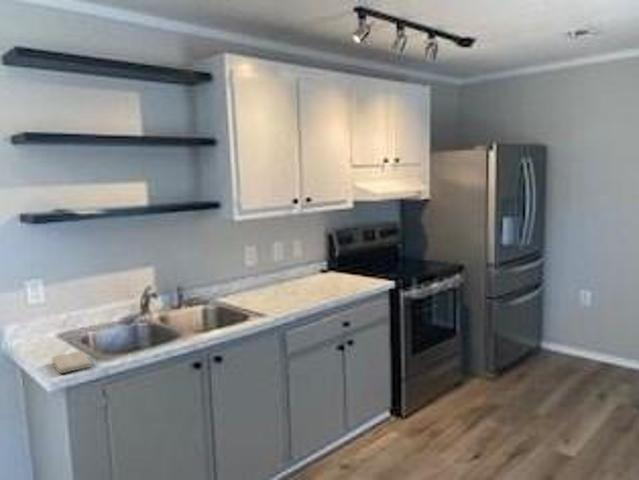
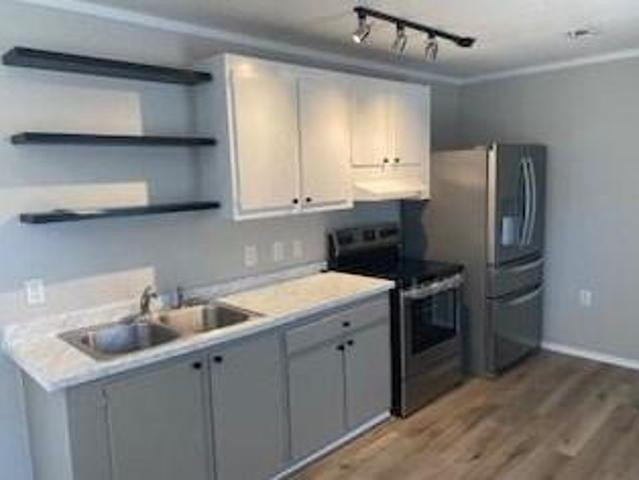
- washcloth [51,350,93,374]
